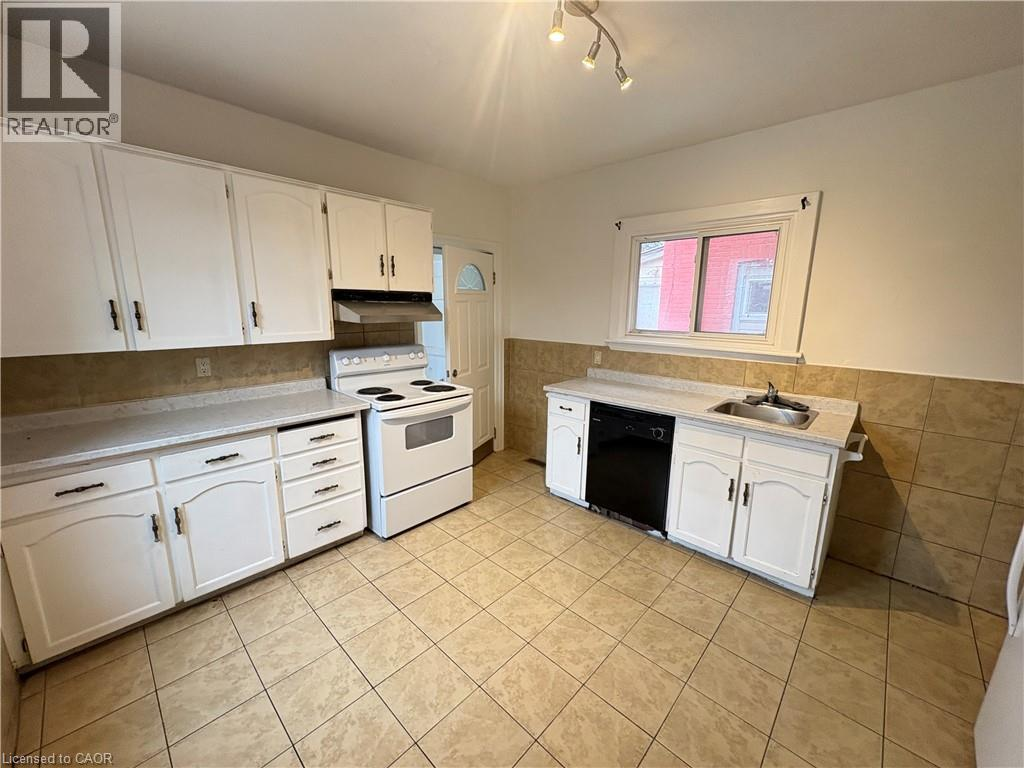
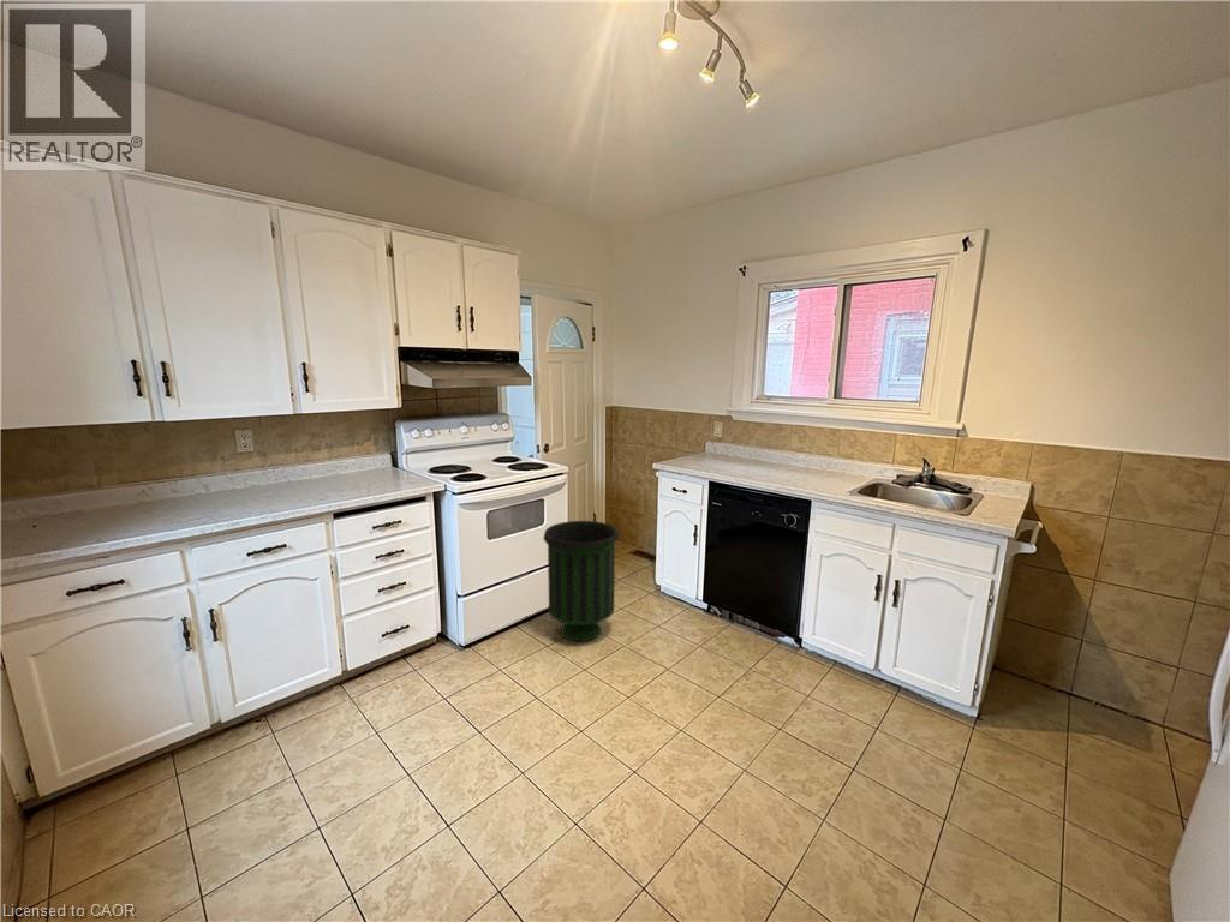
+ trash can [543,520,621,642]
